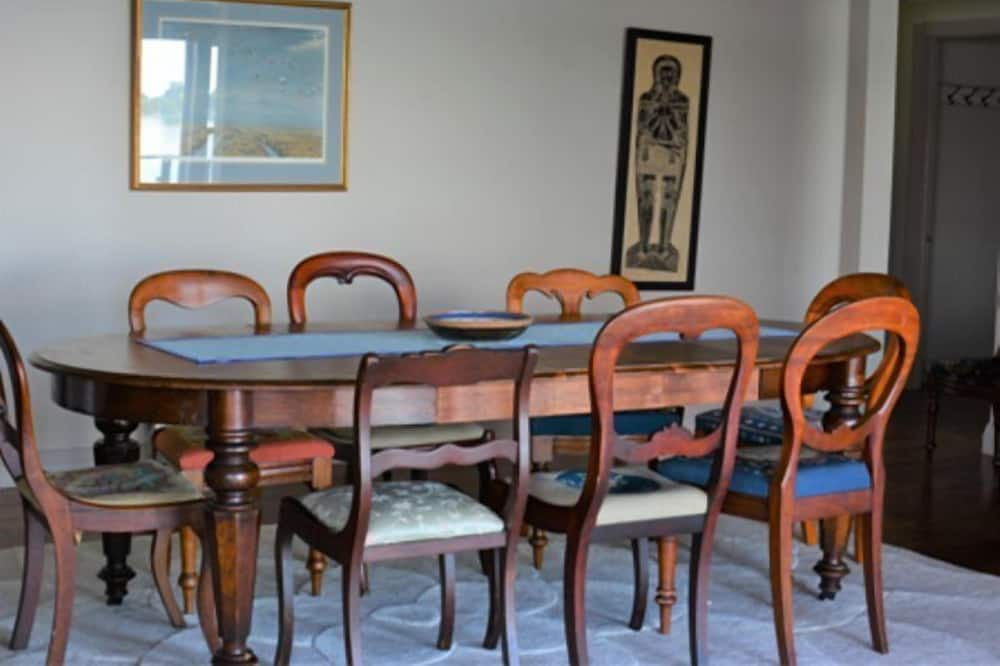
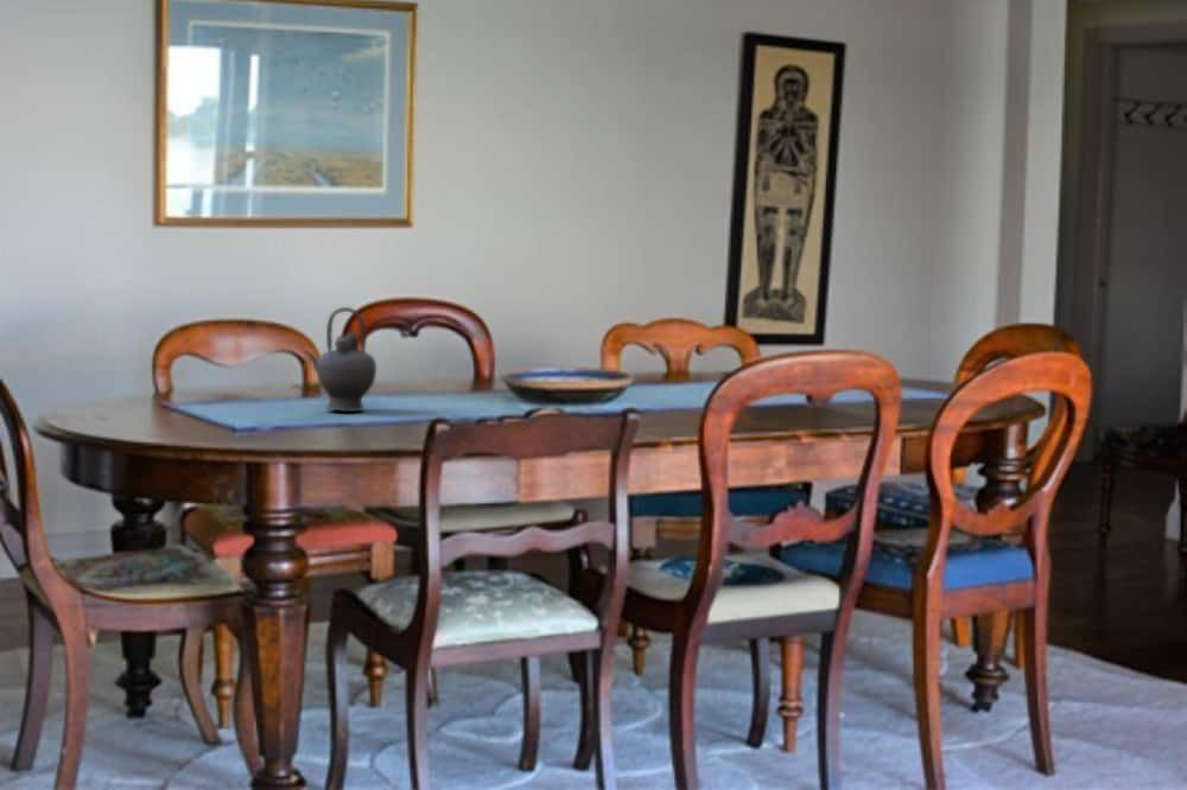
+ teapot [303,306,377,413]
